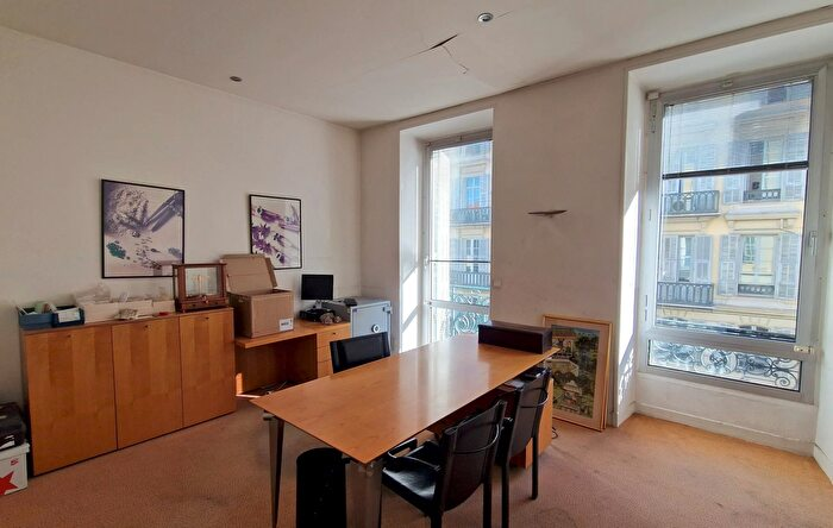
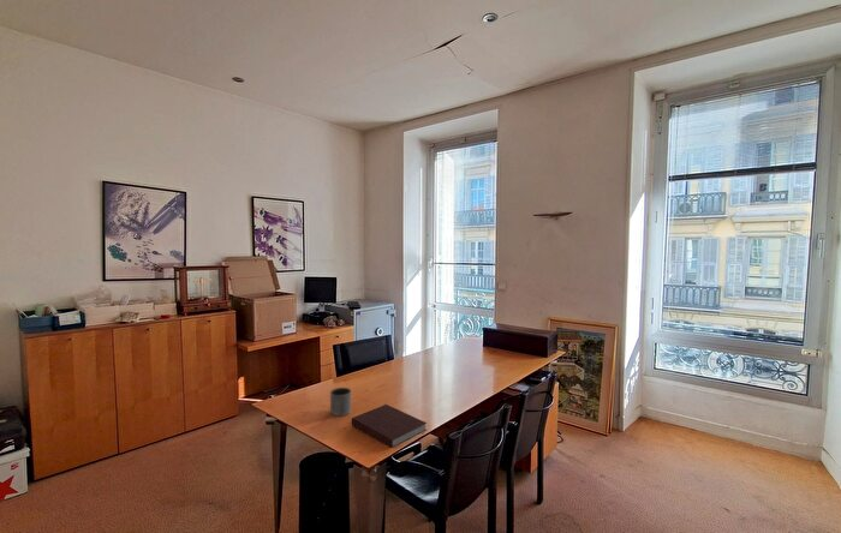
+ mug [329,387,352,417]
+ notebook [351,403,428,449]
